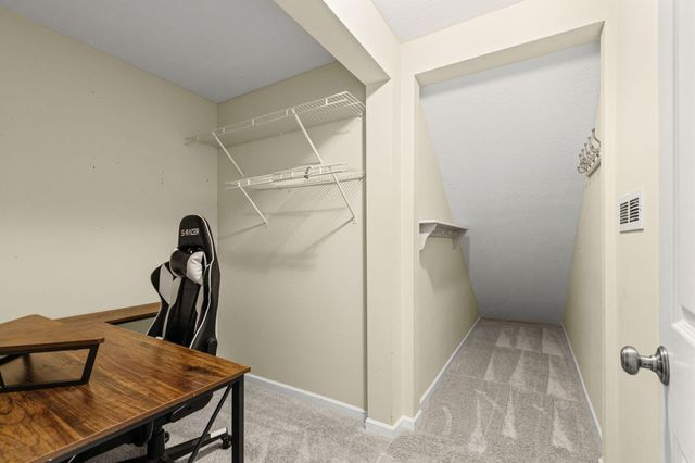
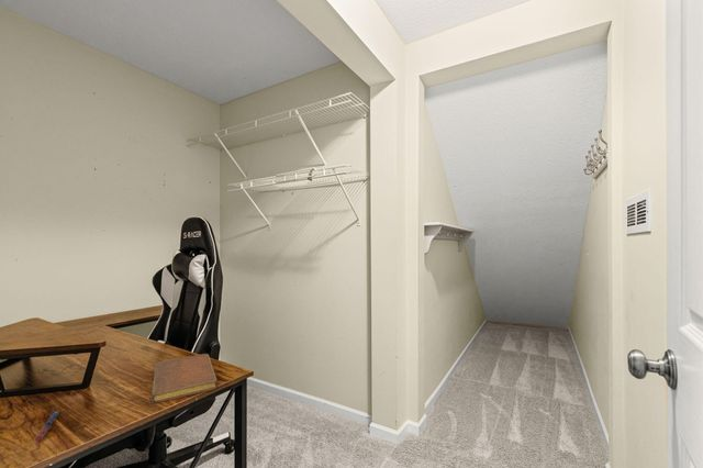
+ notebook [150,353,217,404]
+ pen [33,410,60,443]
